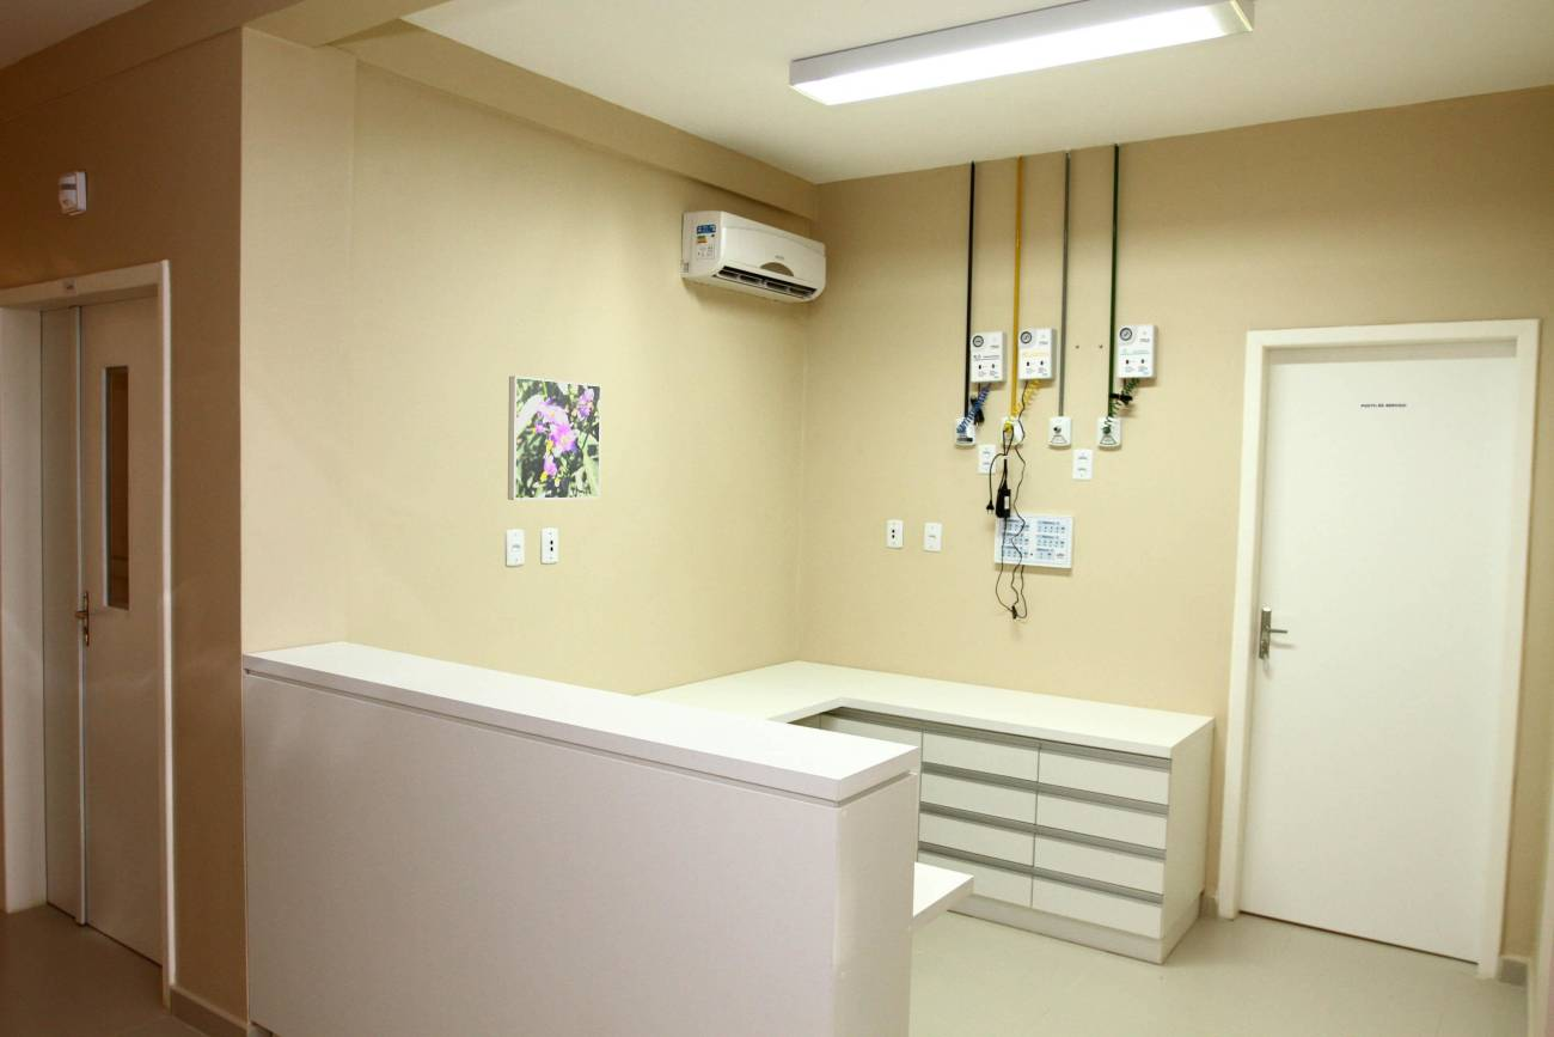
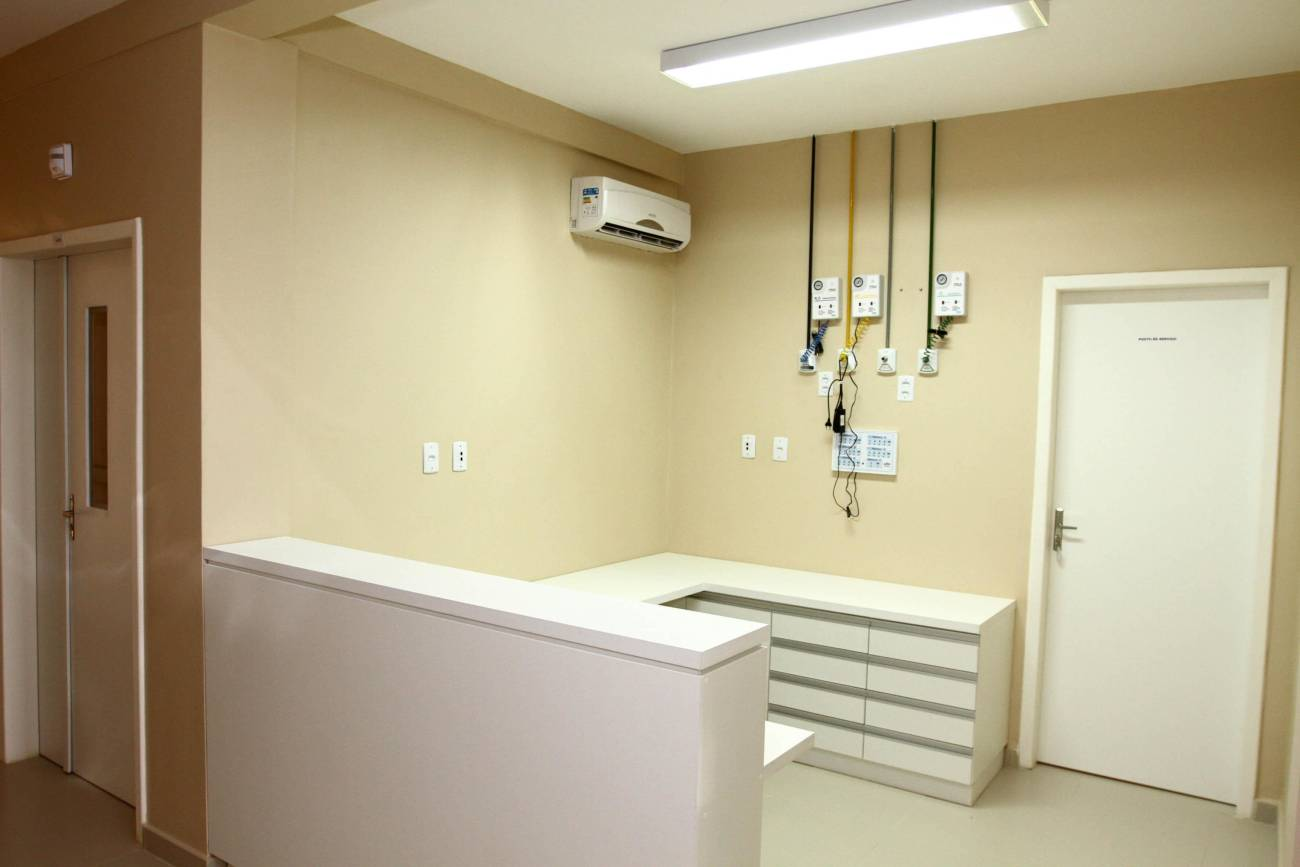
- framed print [507,376,602,501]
